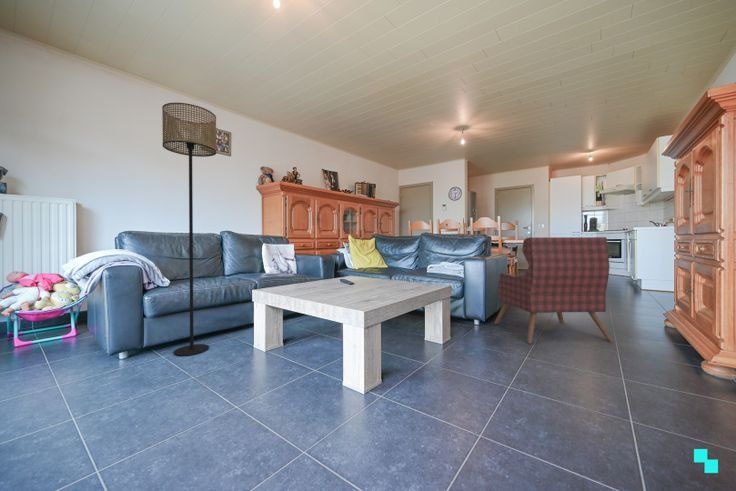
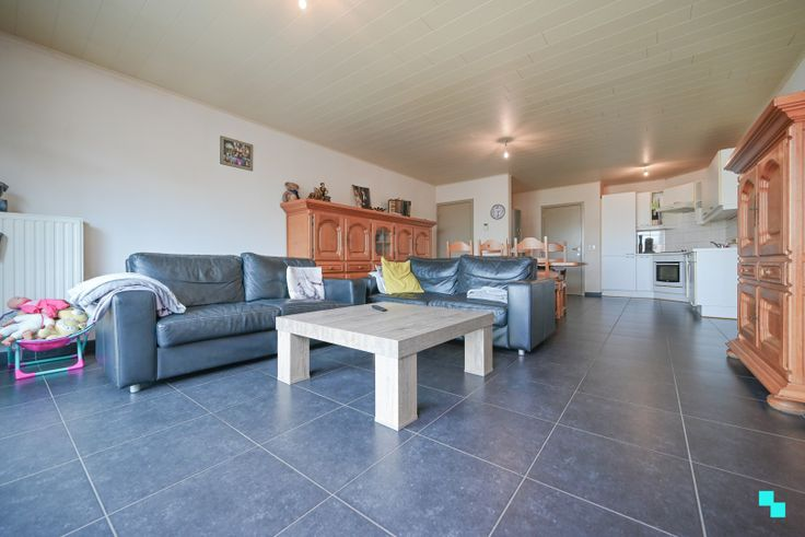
- floor lamp [161,102,217,357]
- armchair [493,236,615,344]
